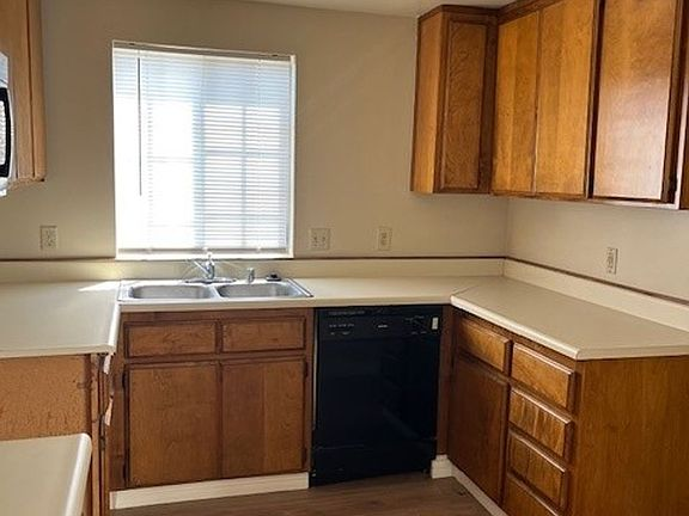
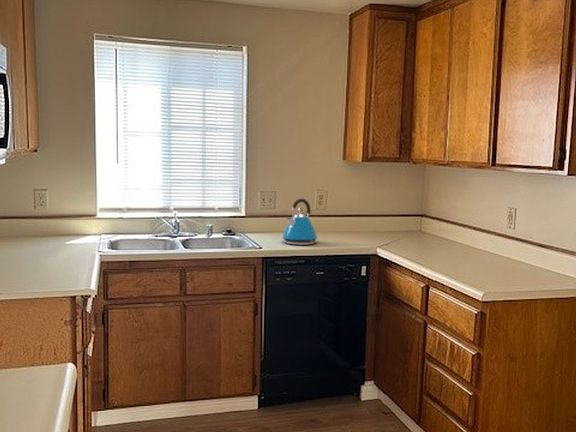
+ kettle [281,198,318,246]
